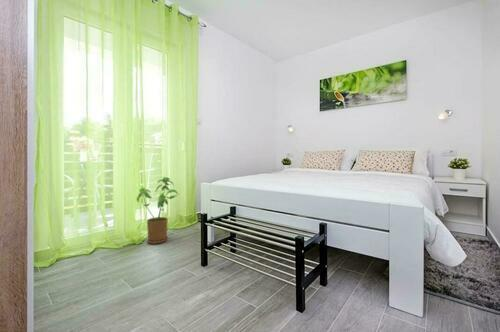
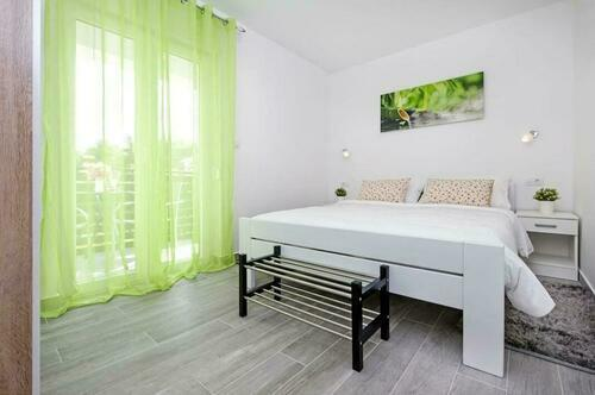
- house plant [136,176,180,245]
